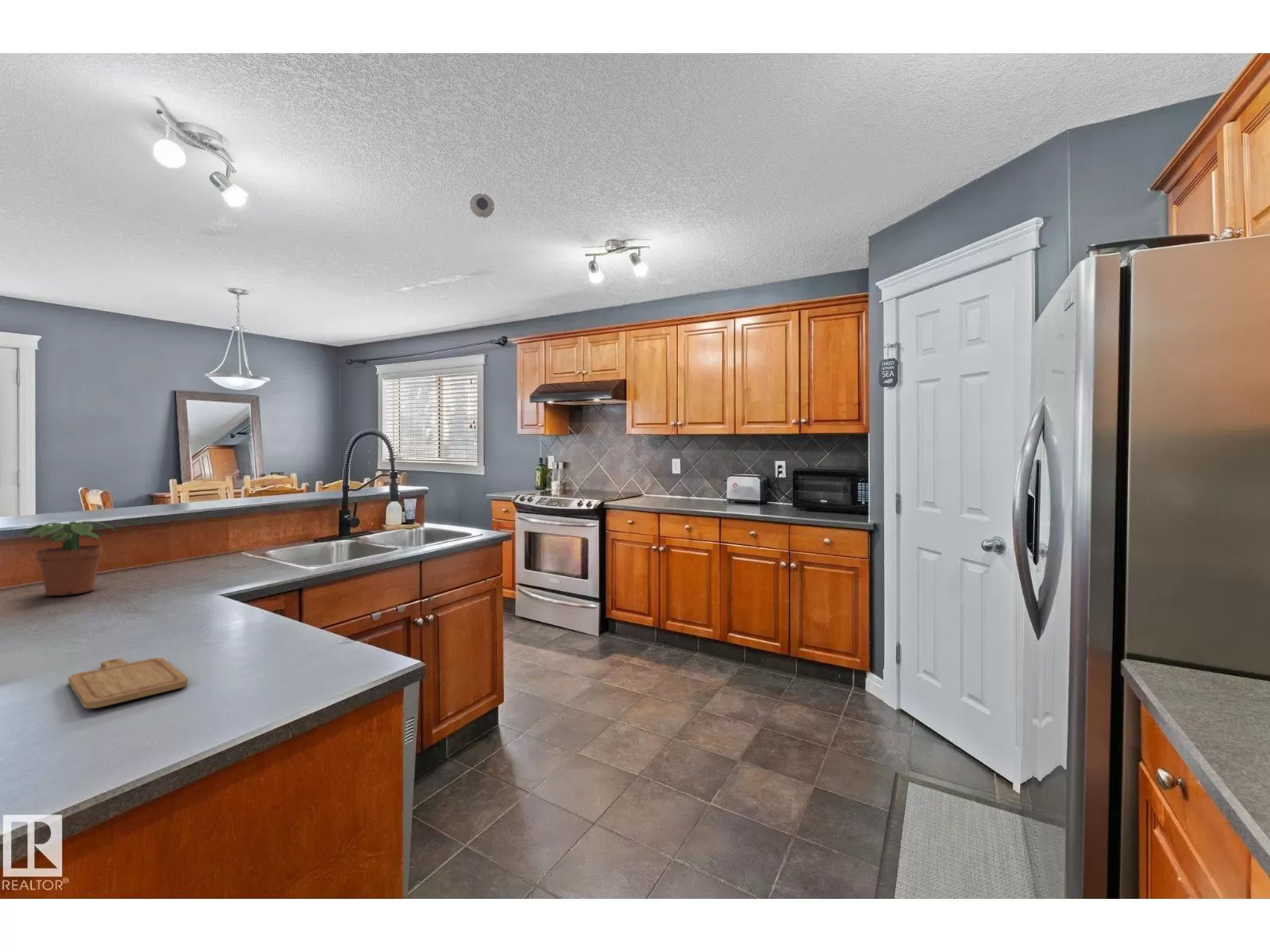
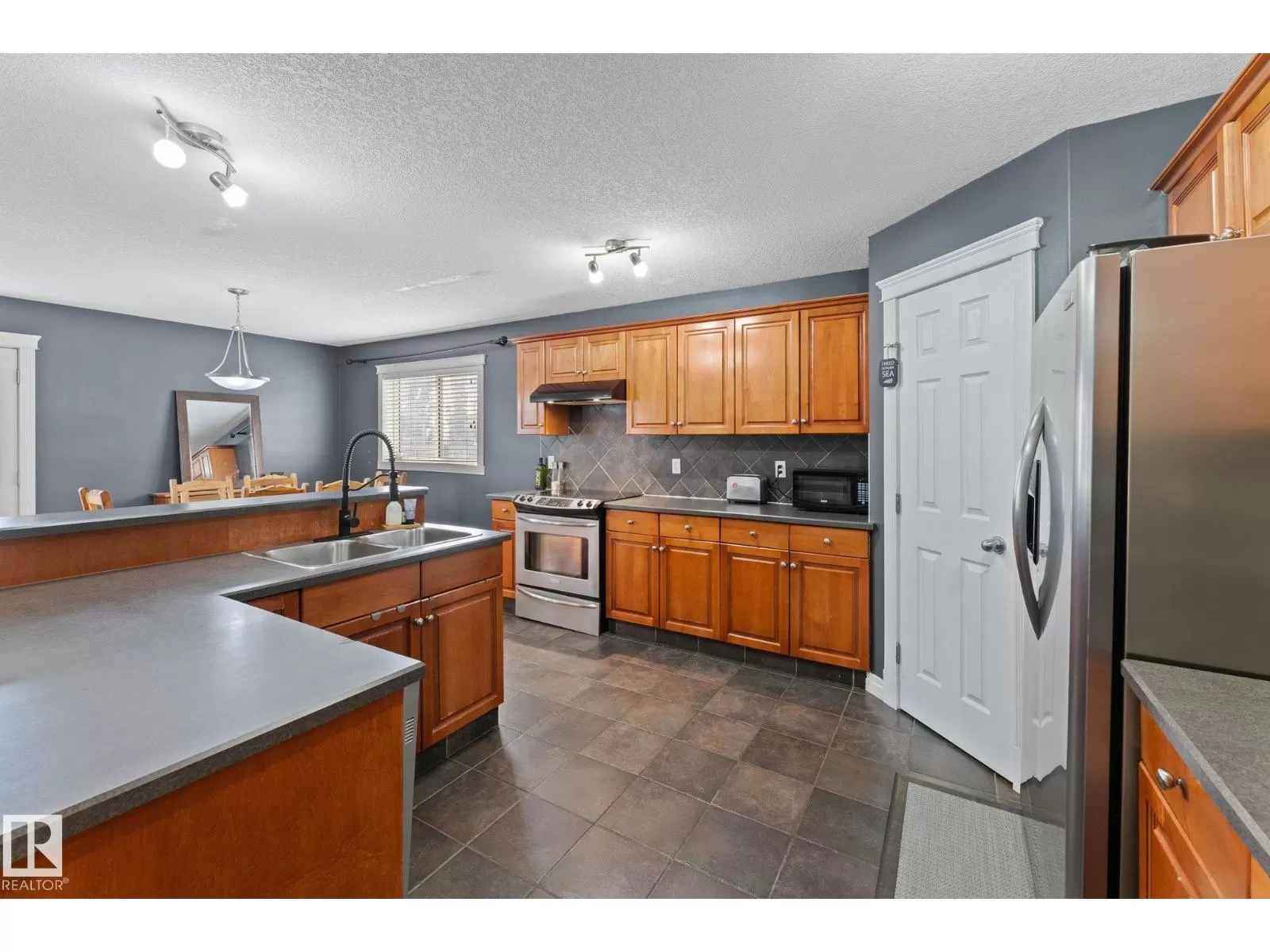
- smoke detector [469,193,495,219]
- chopping board [67,657,189,709]
- potted plant [21,520,117,597]
